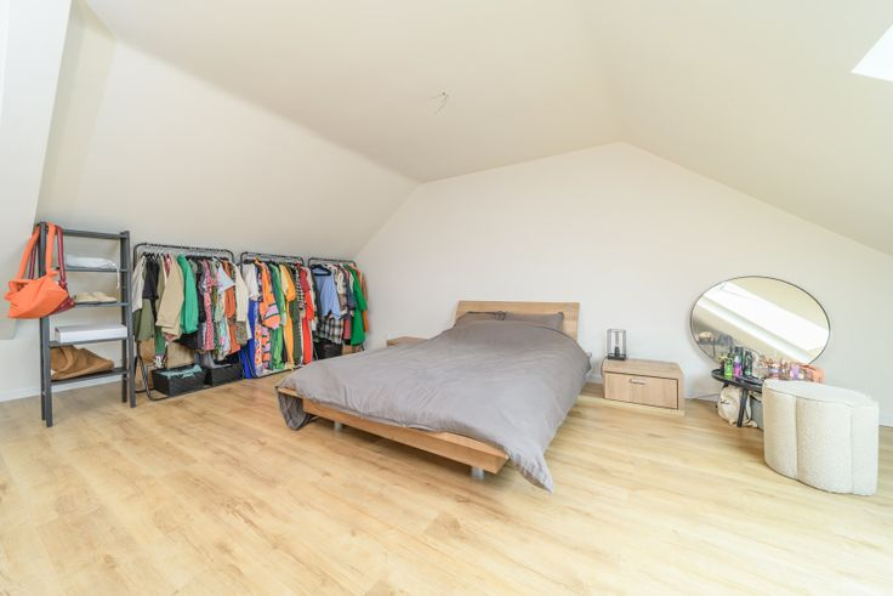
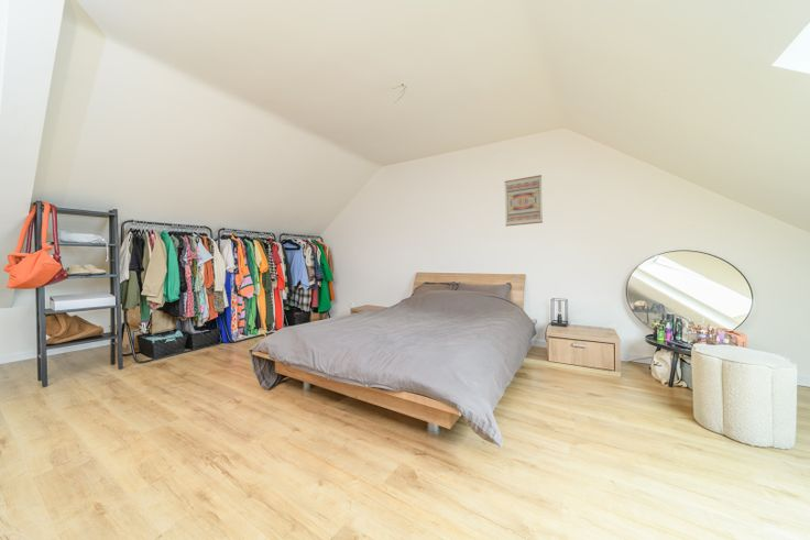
+ wall art [504,174,544,228]
